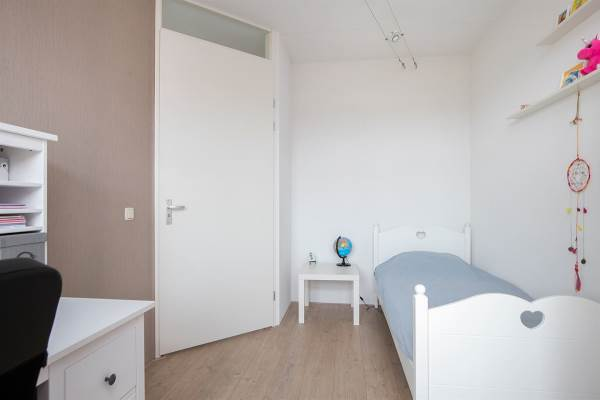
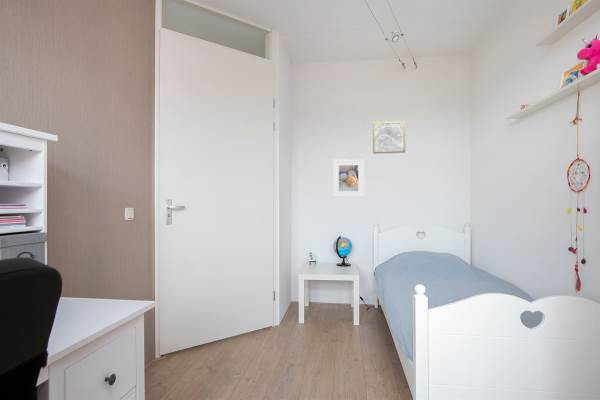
+ wall art [372,120,406,154]
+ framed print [332,158,365,198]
